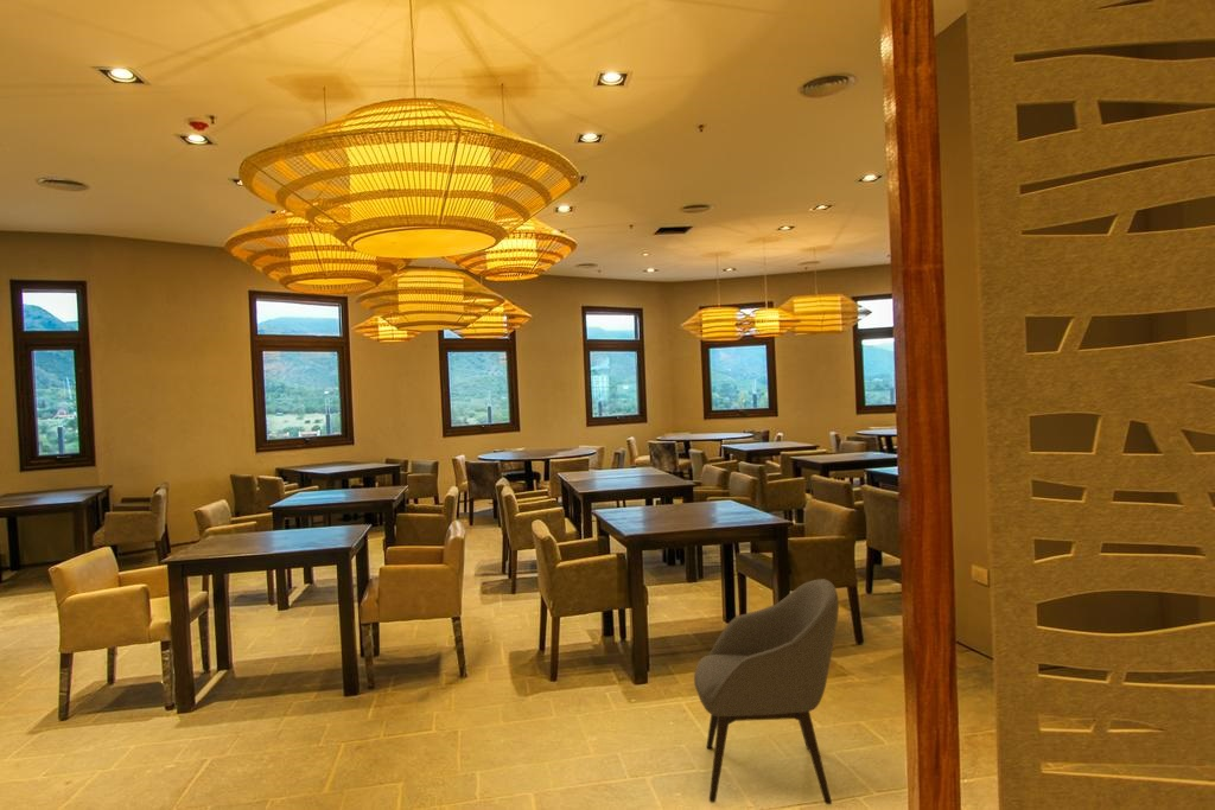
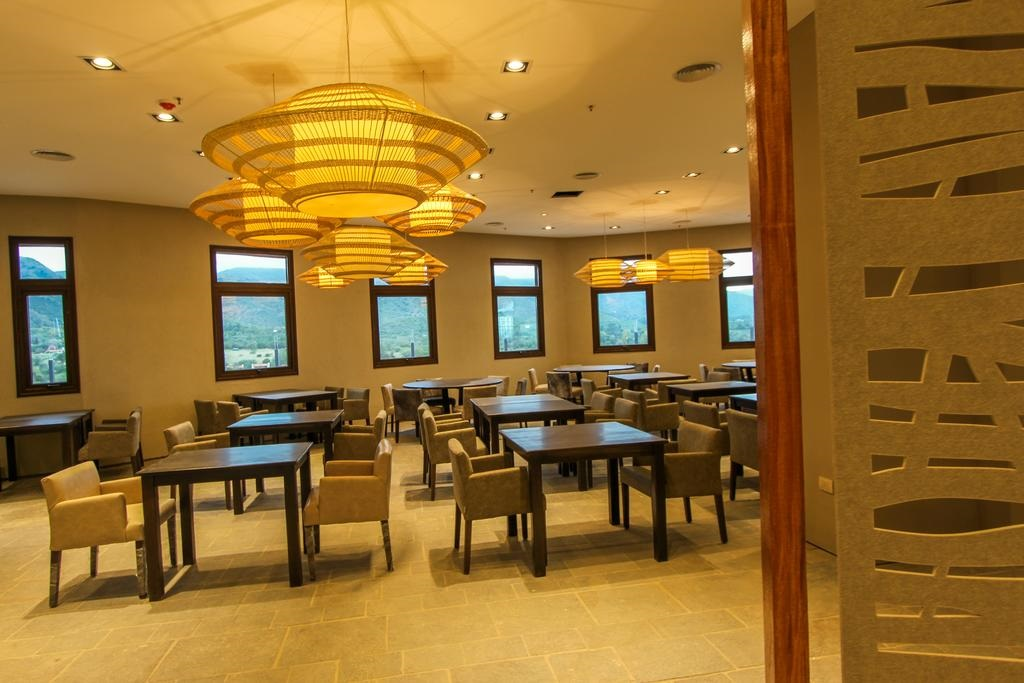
- chair [693,578,840,805]
